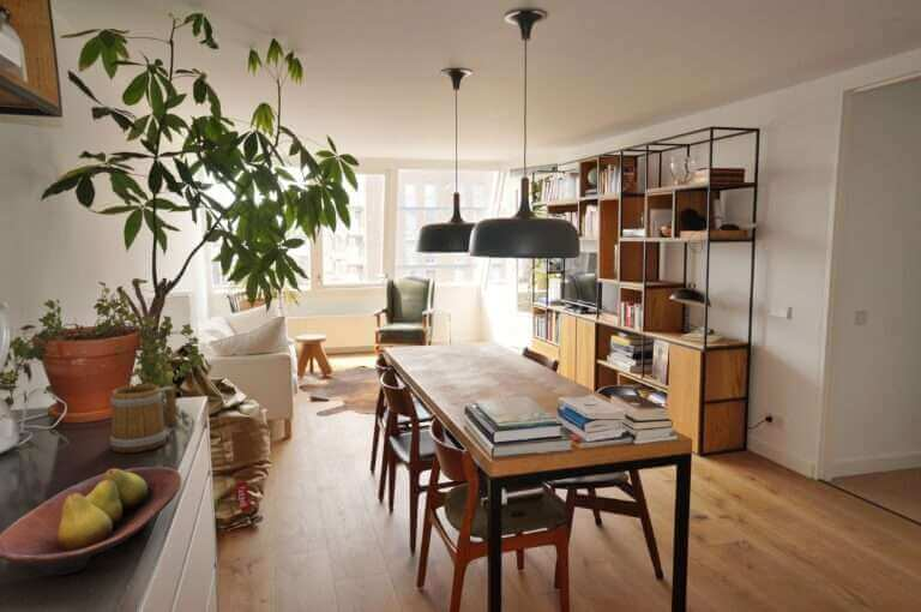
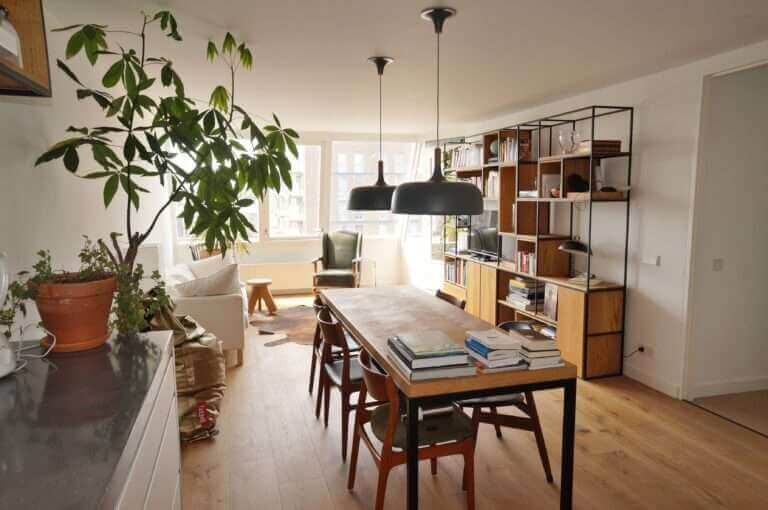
- mug [109,384,177,454]
- fruit bowl [0,466,182,576]
